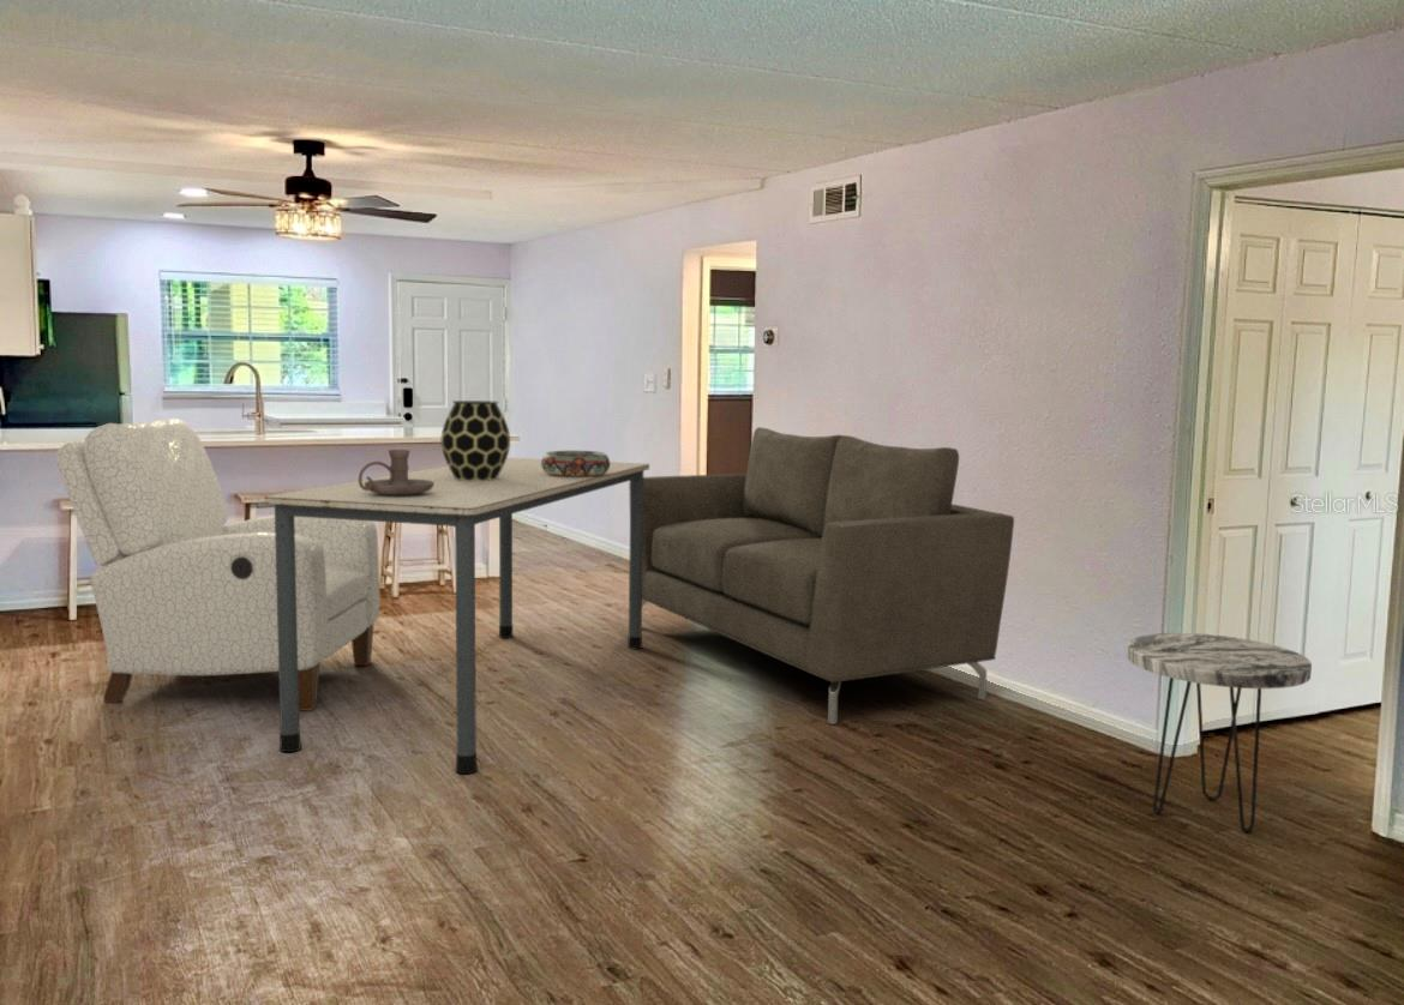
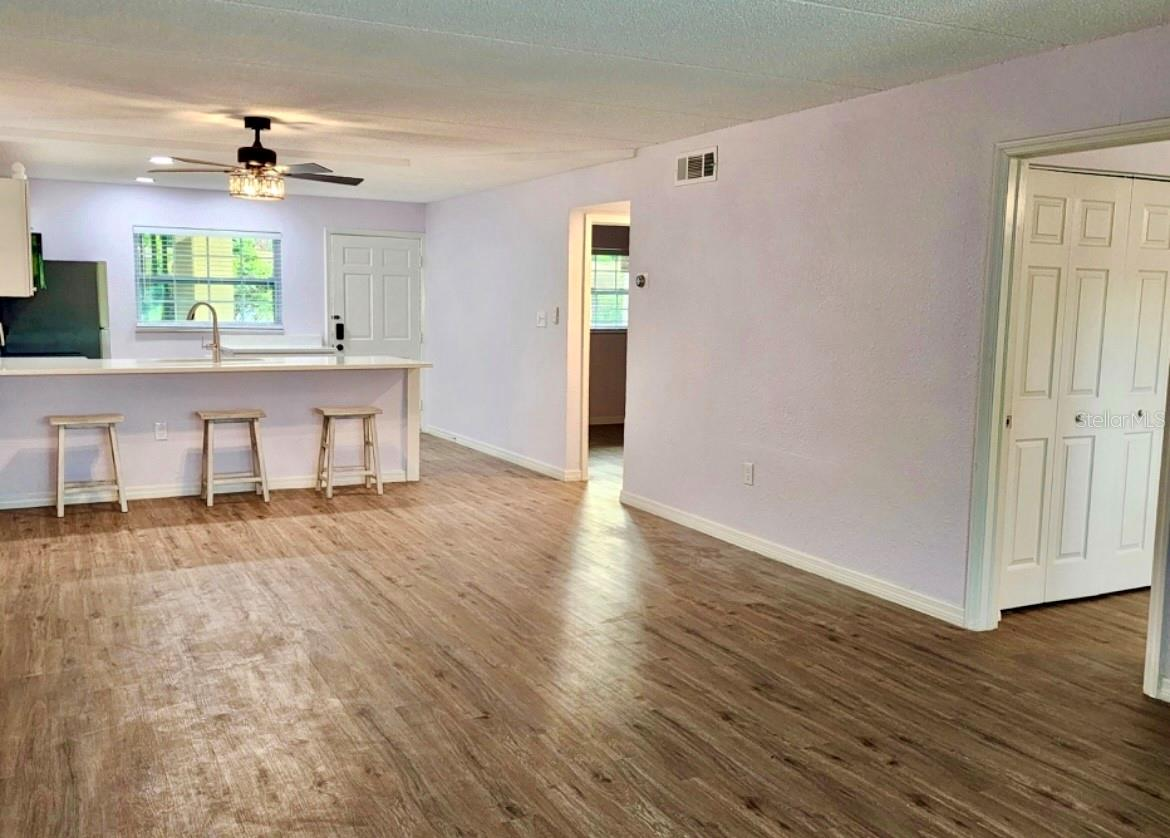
- side table [1126,632,1313,834]
- decorative bowl [541,450,611,476]
- chair [55,417,380,712]
- dining table [264,457,650,775]
- candle holder [358,449,434,495]
- vase [440,399,511,481]
- sofa [628,426,1015,726]
